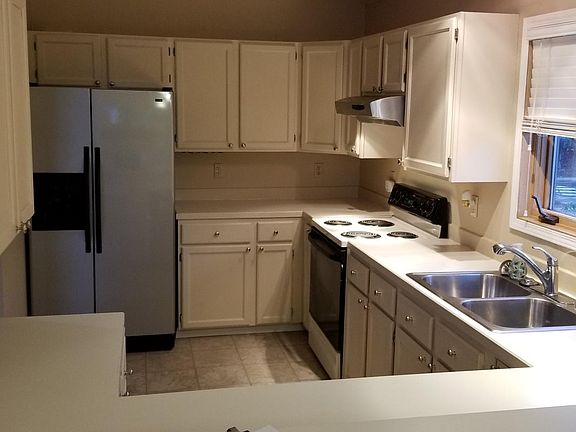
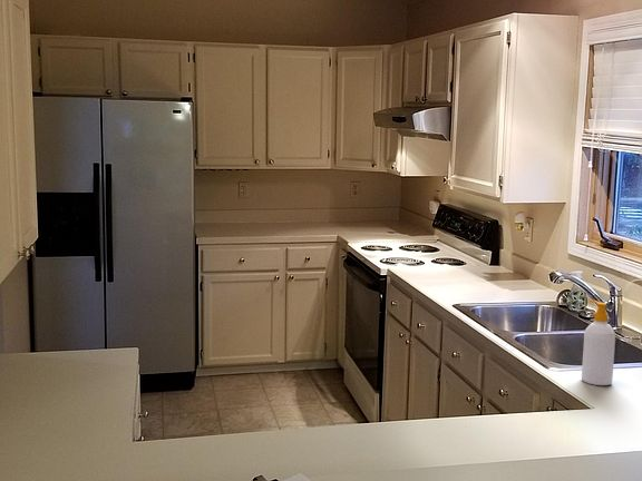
+ soap bottle [581,300,616,386]
